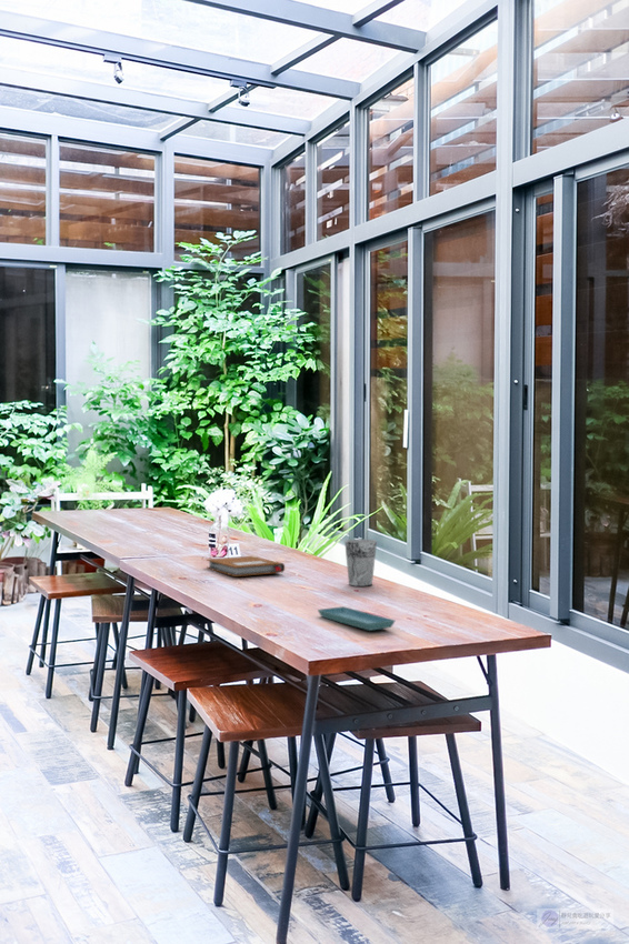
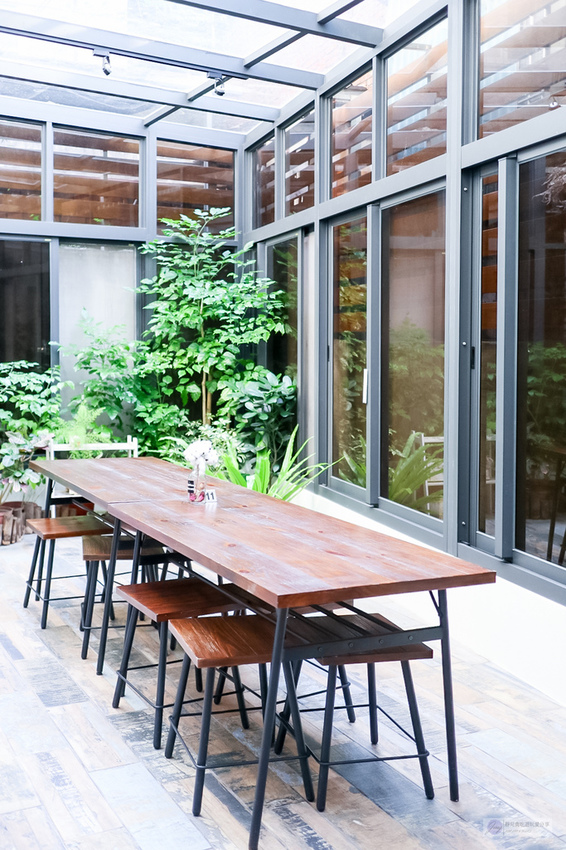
- cup [343,539,378,588]
- notebook [206,555,286,578]
- saucer [317,605,397,632]
